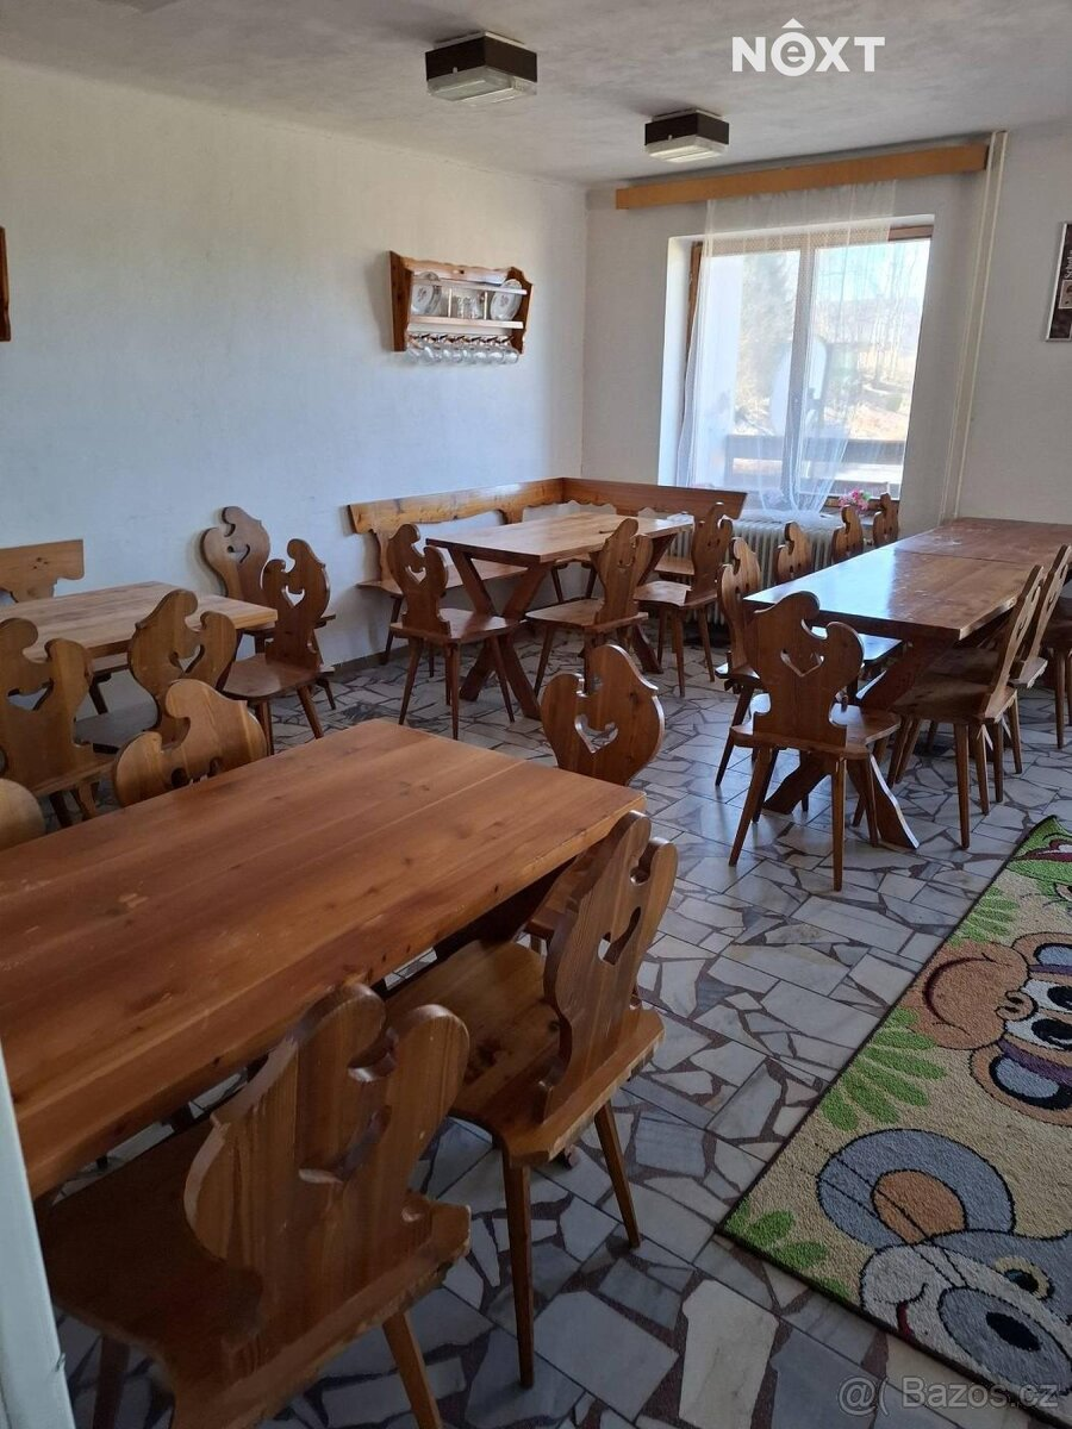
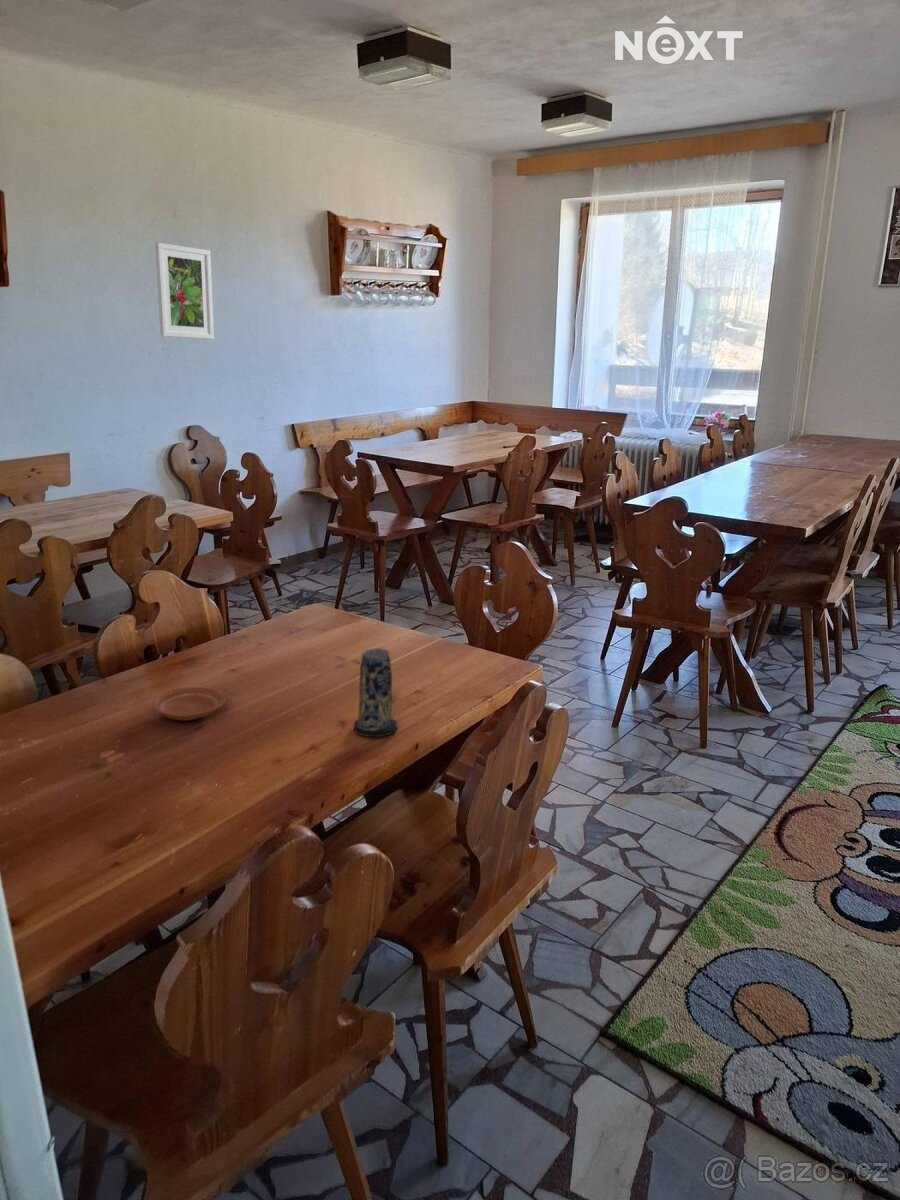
+ plate [152,686,227,722]
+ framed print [154,242,215,340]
+ candle [353,647,398,738]
